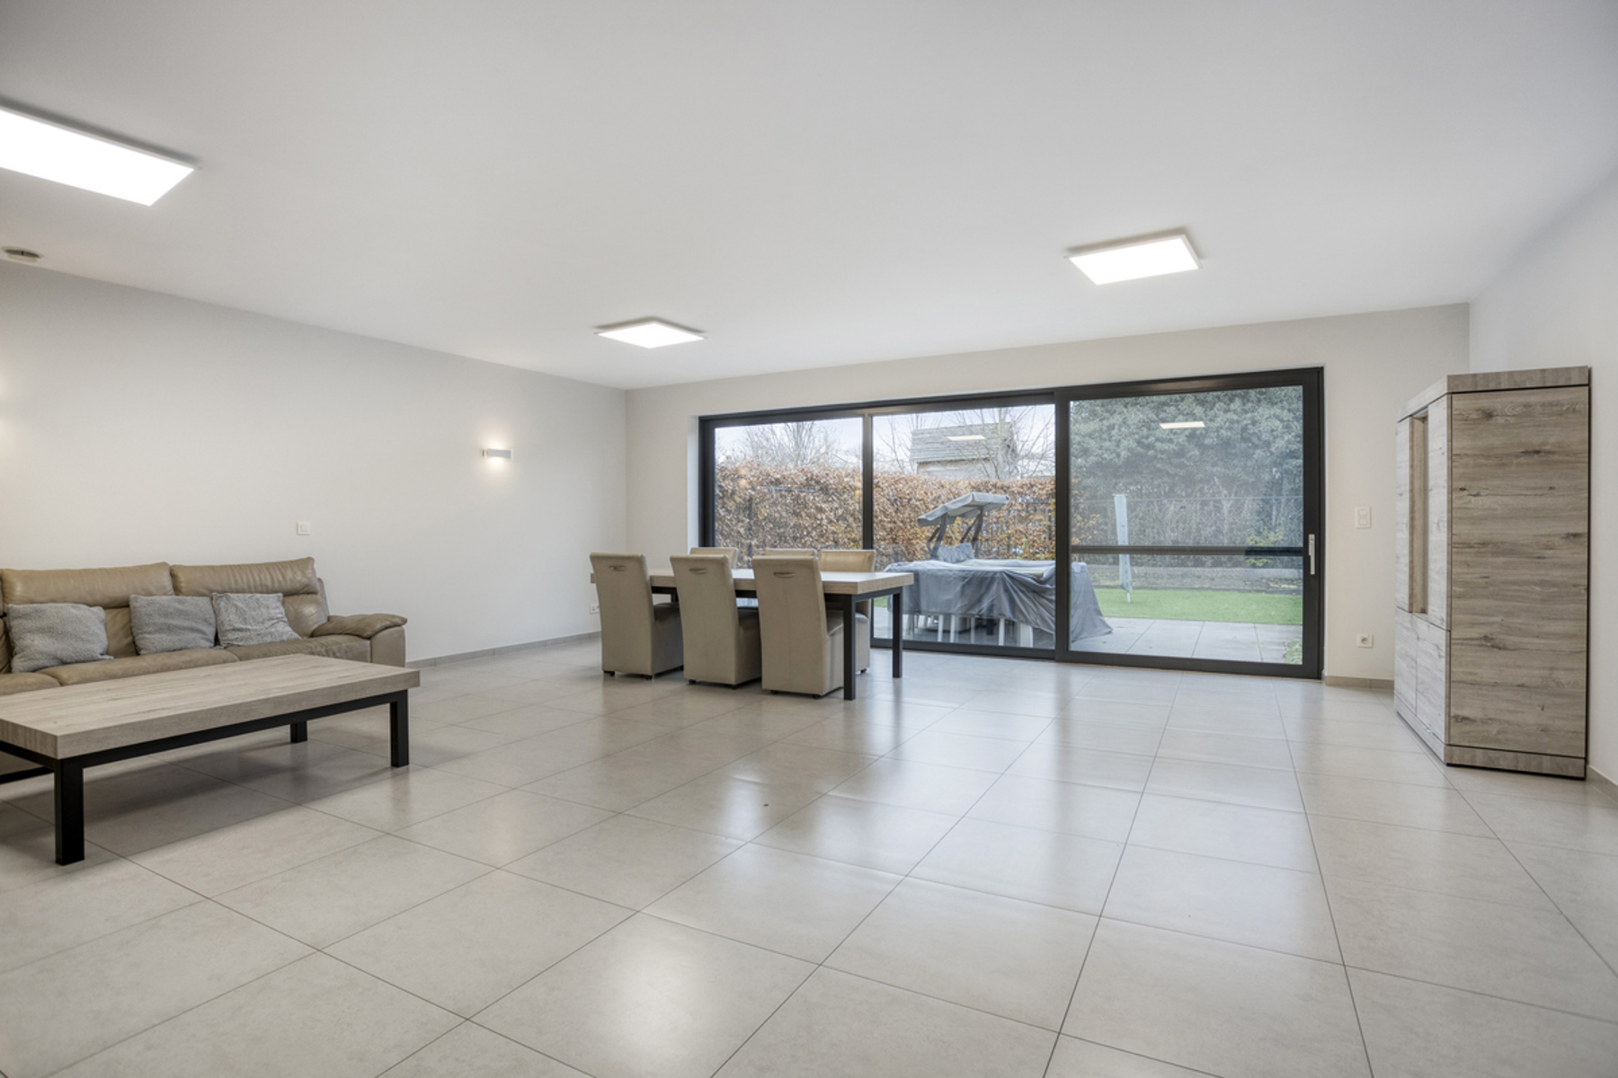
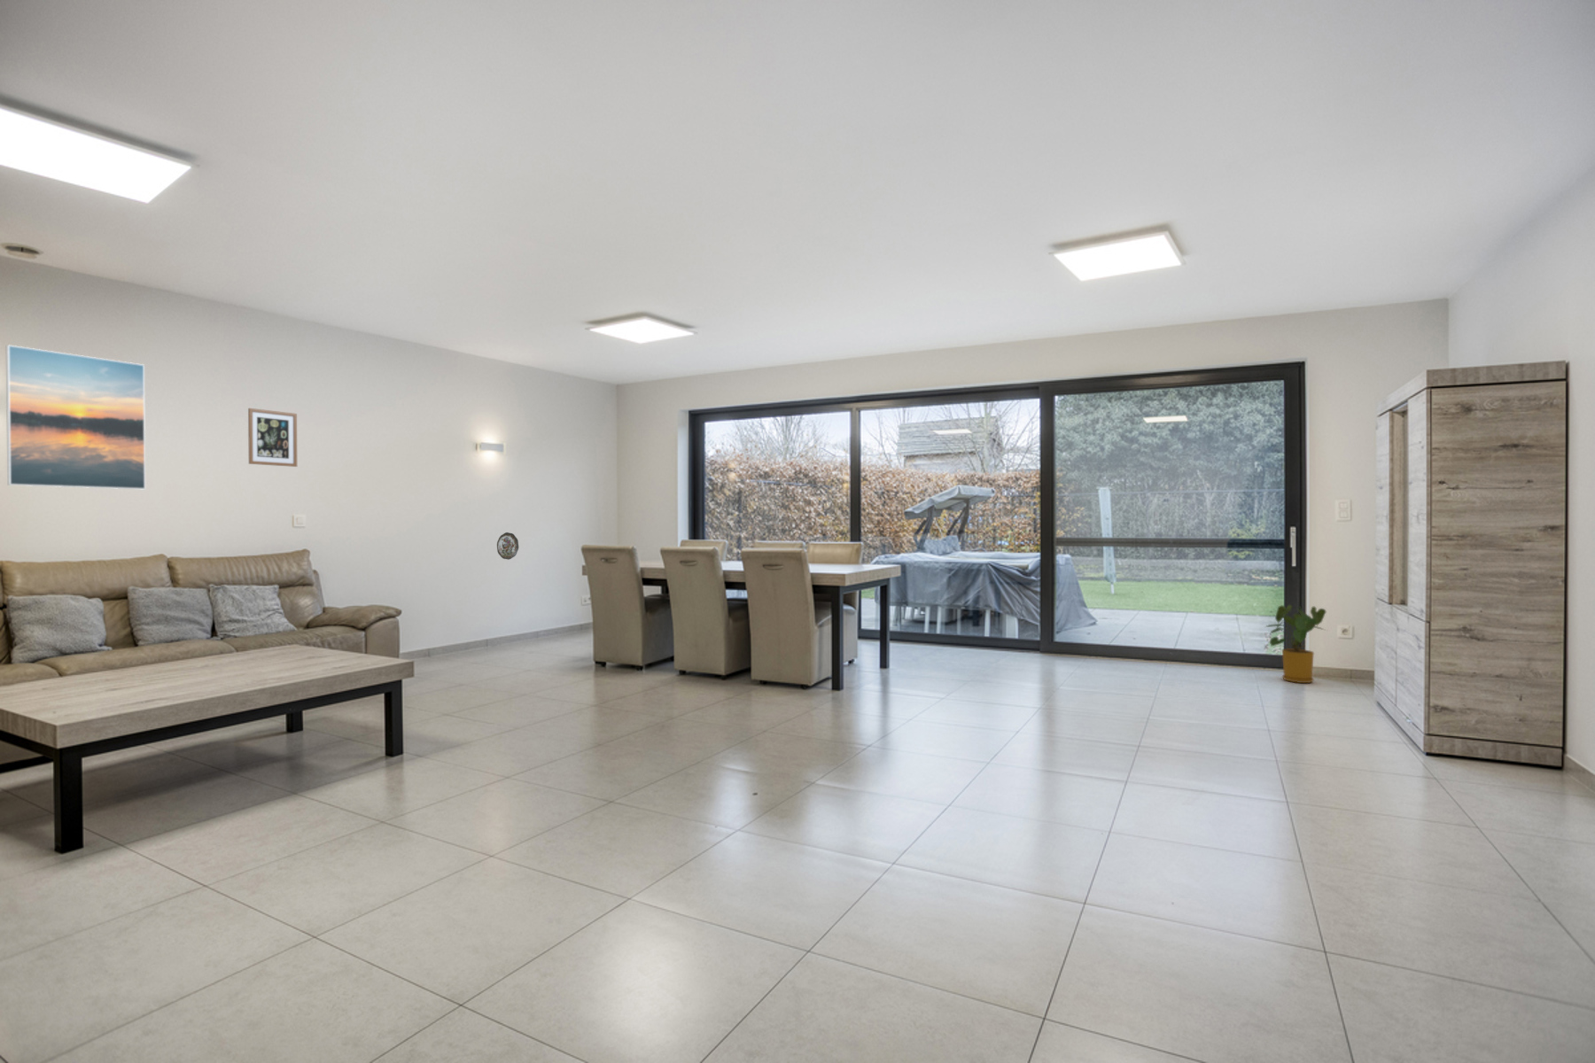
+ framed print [5,344,146,490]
+ house plant [1264,604,1328,683]
+ wall art [247,407,298,467]
+ decorative plate [496,532,520,561]
